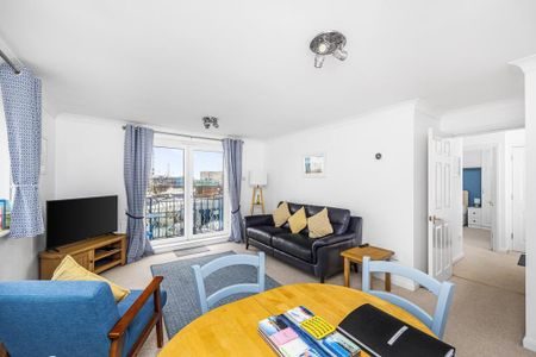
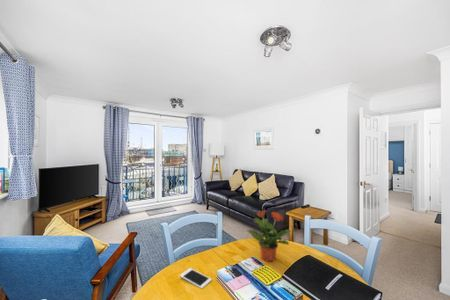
+ cell phone [179,267,213,289]
+ potted plant [247,209,292,263]
